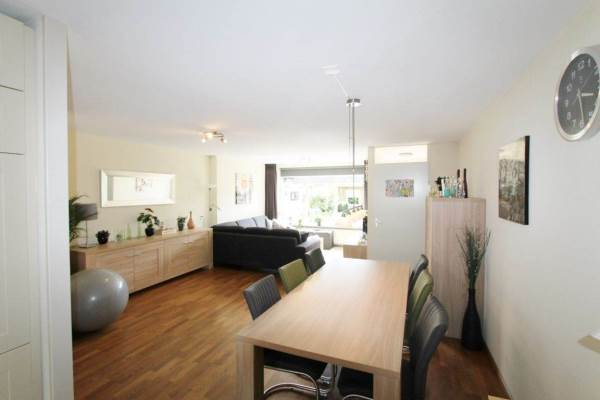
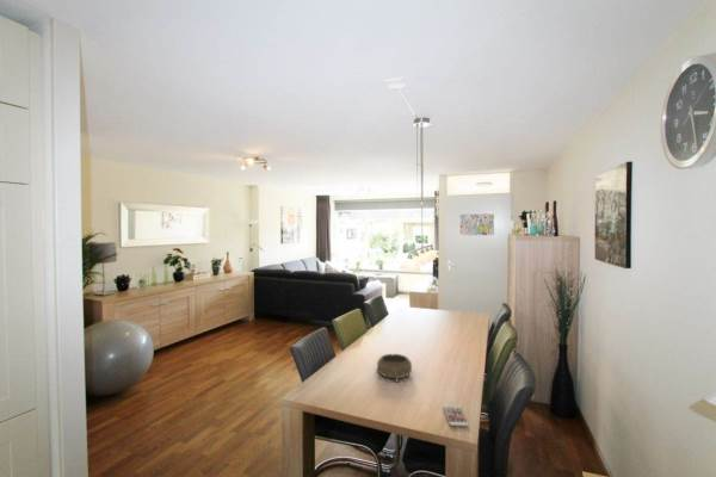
+ decorative bowl [376,353,413,384]
+ smartphone [442,404,470,428]
